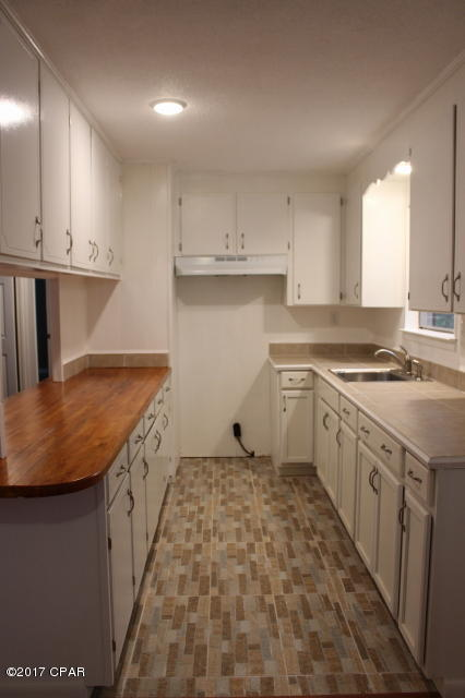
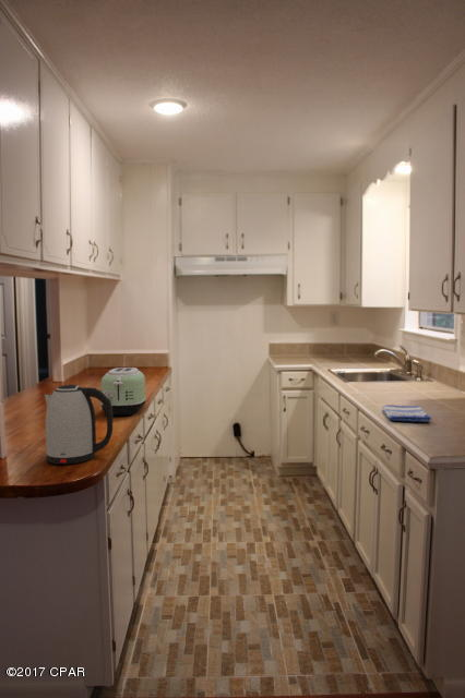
+ toaster [99,366,147,417]
+ kettle [44,383,114,466]
+ dish towel [382,404,432,423]
